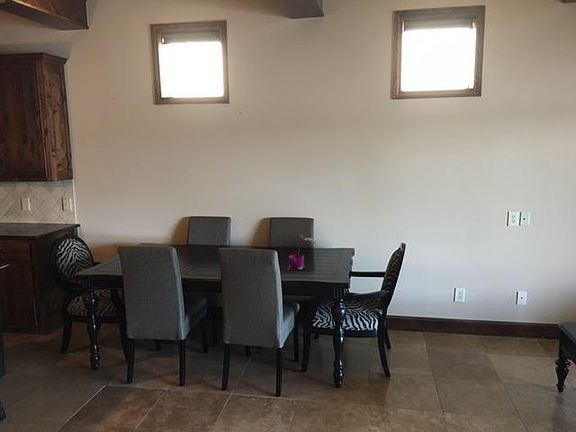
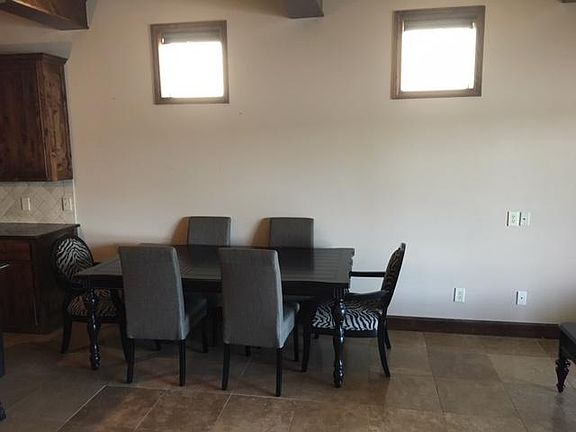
- potted plant [286,233,317,271]
